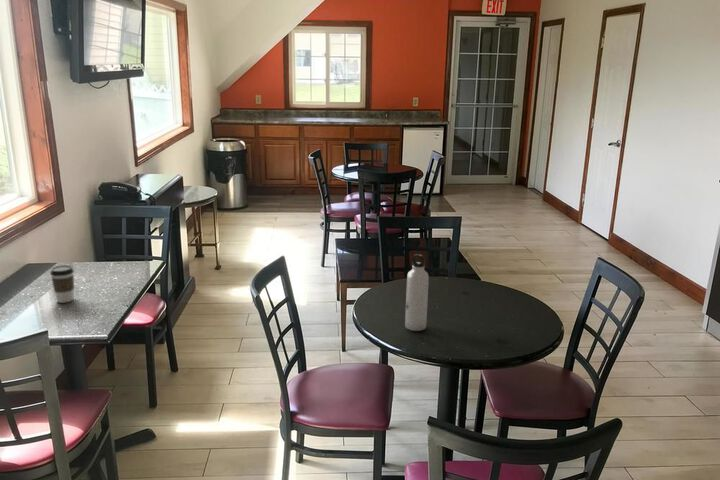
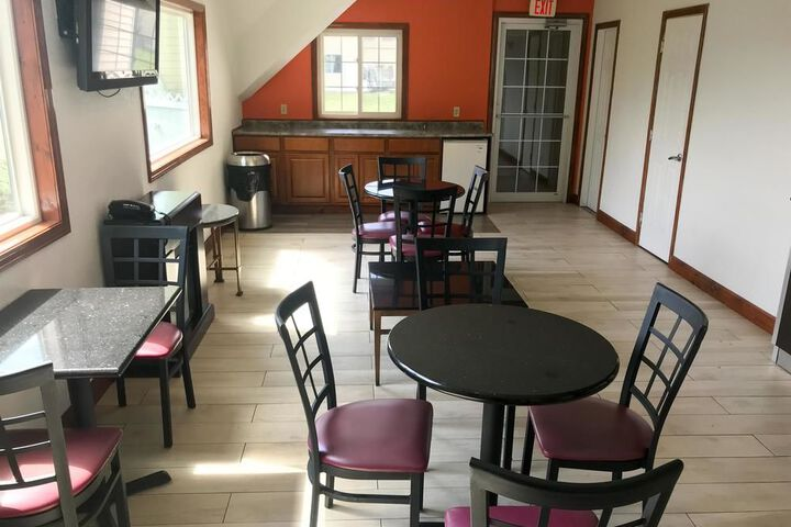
- coffee cup [49,264,75,304]
- water bottle [404,253,430,332]
